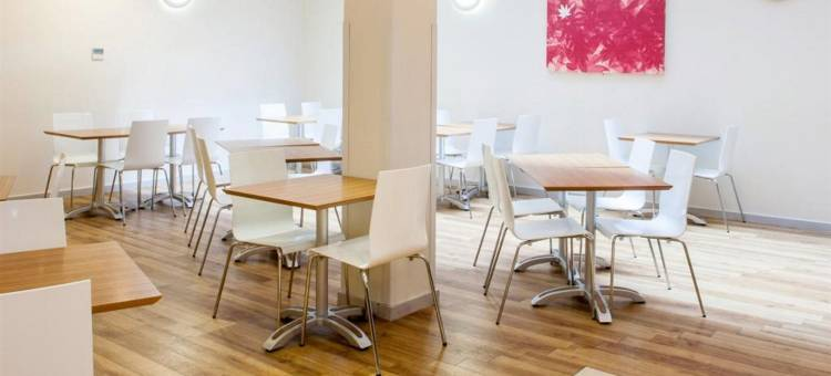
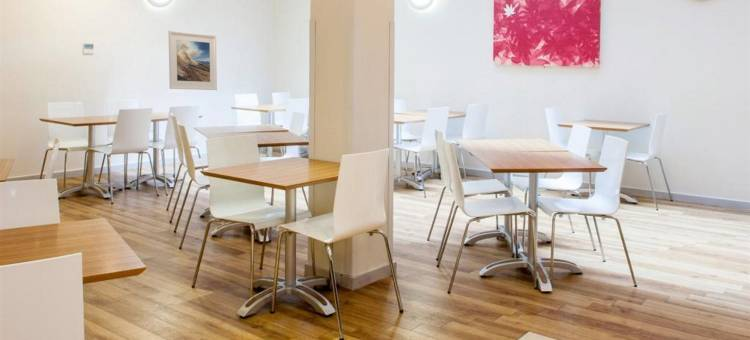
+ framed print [167,30,218,91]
